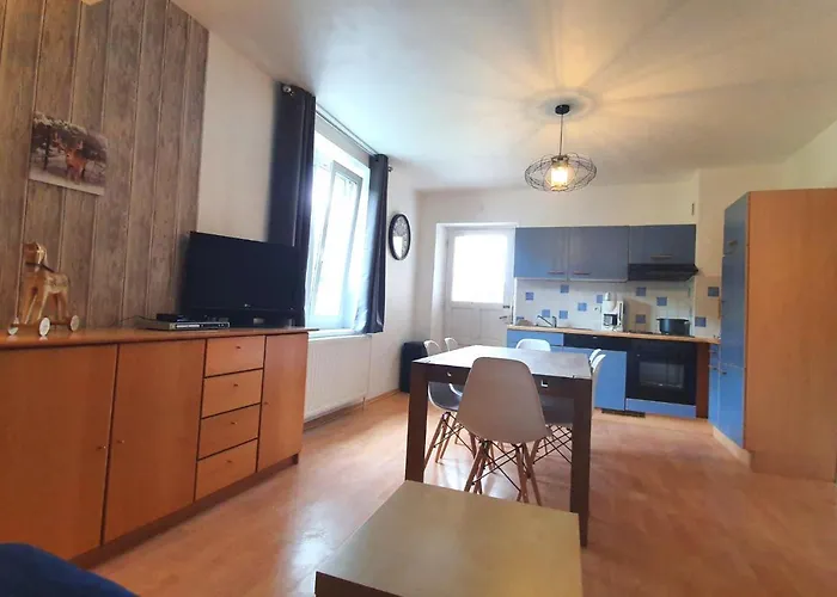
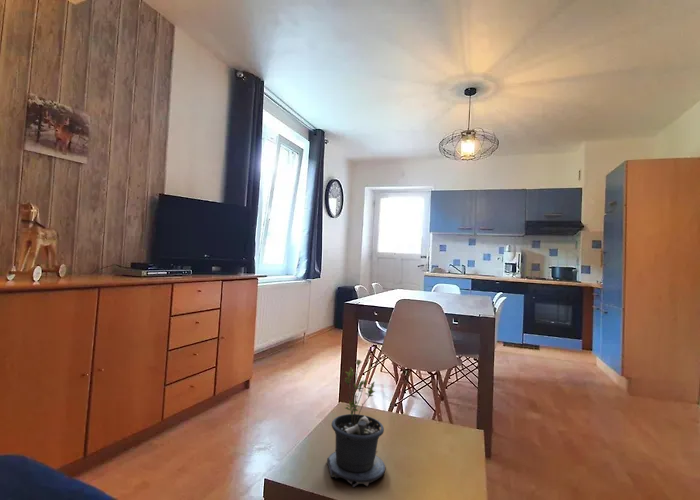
+ potted plant [326,359,386,488]
